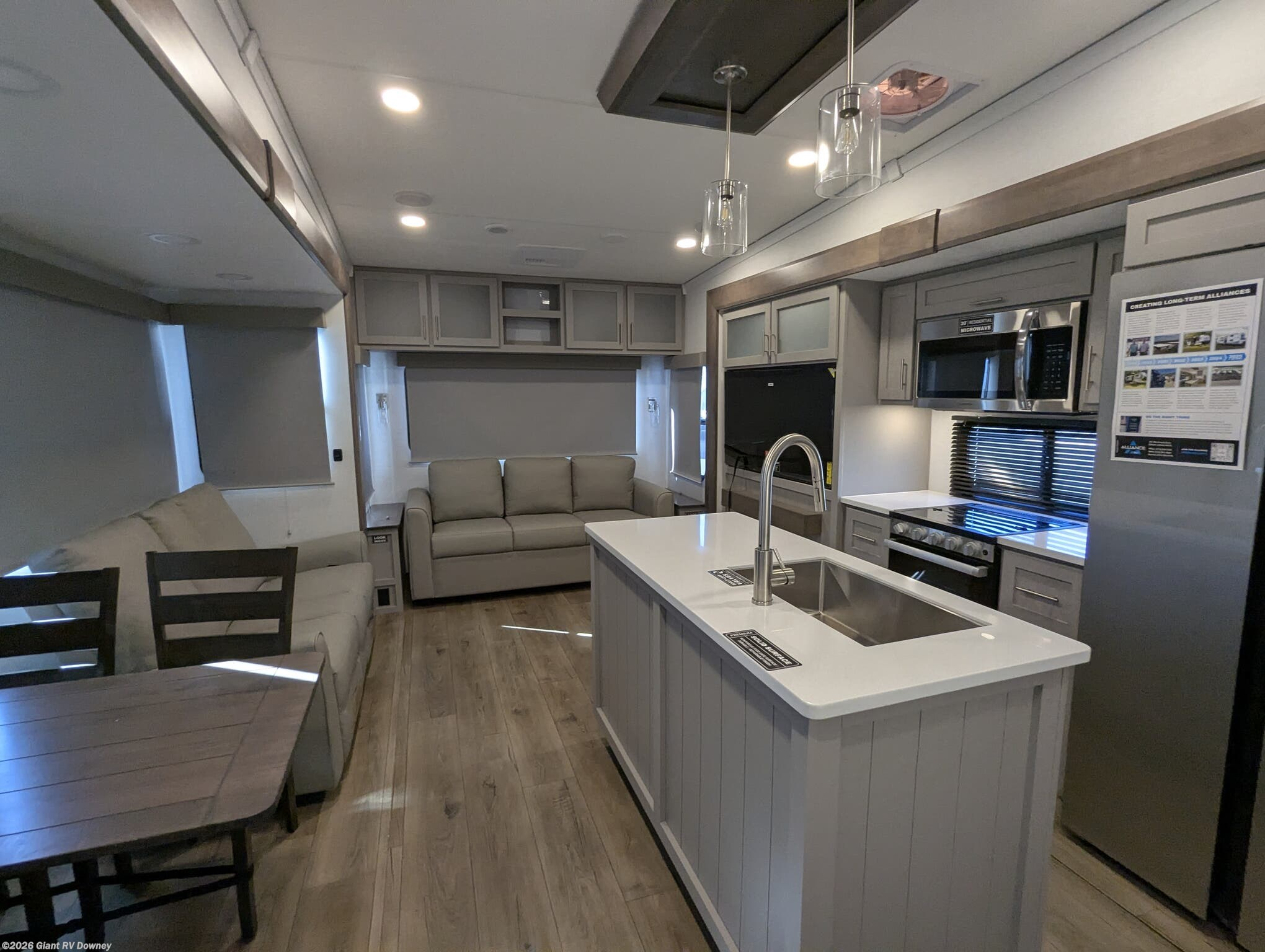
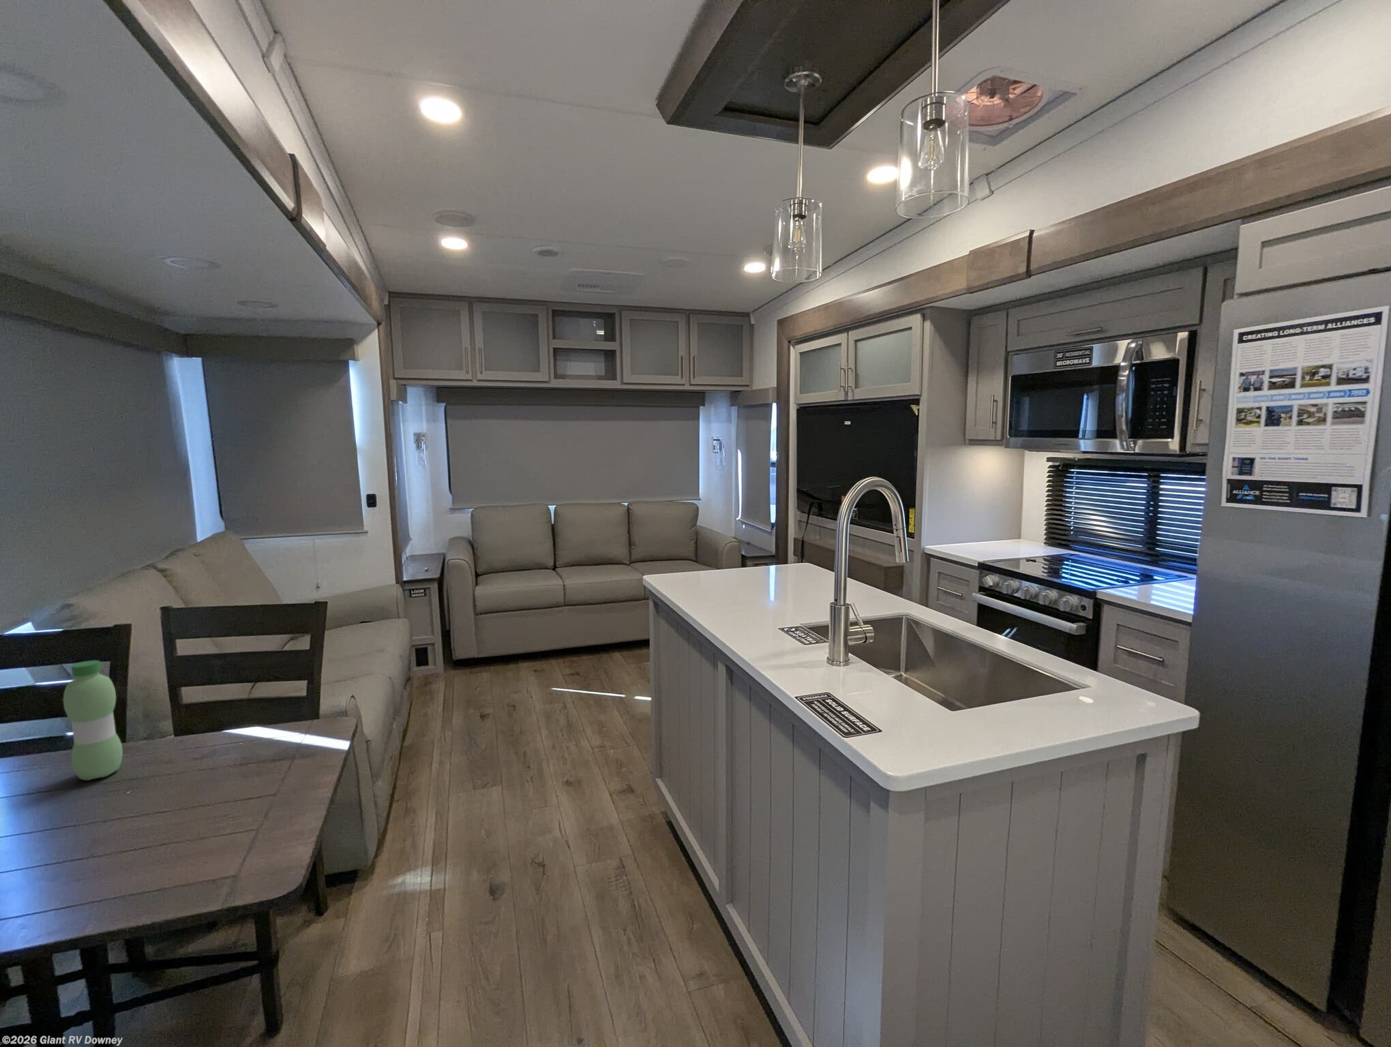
+ water bottle [63,660,123,781]
